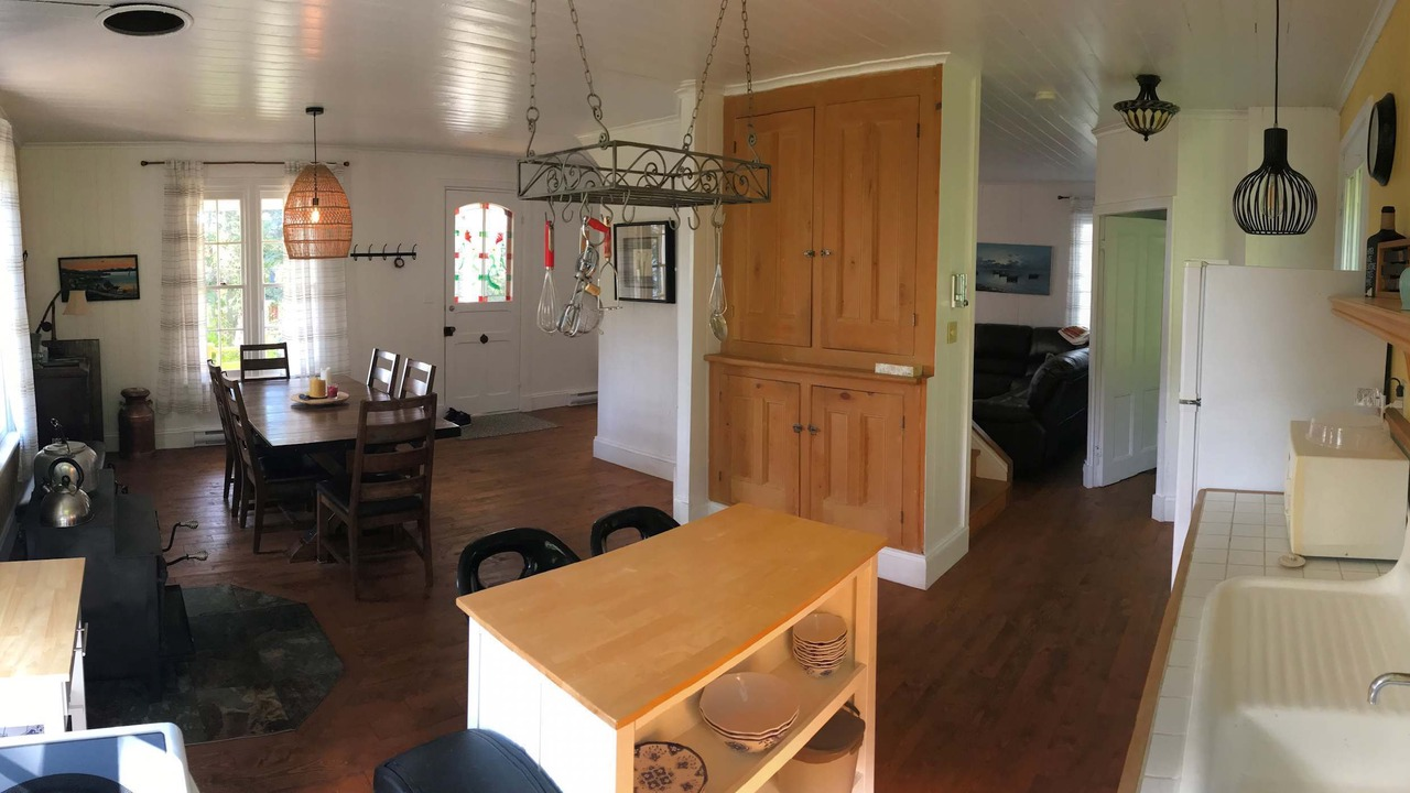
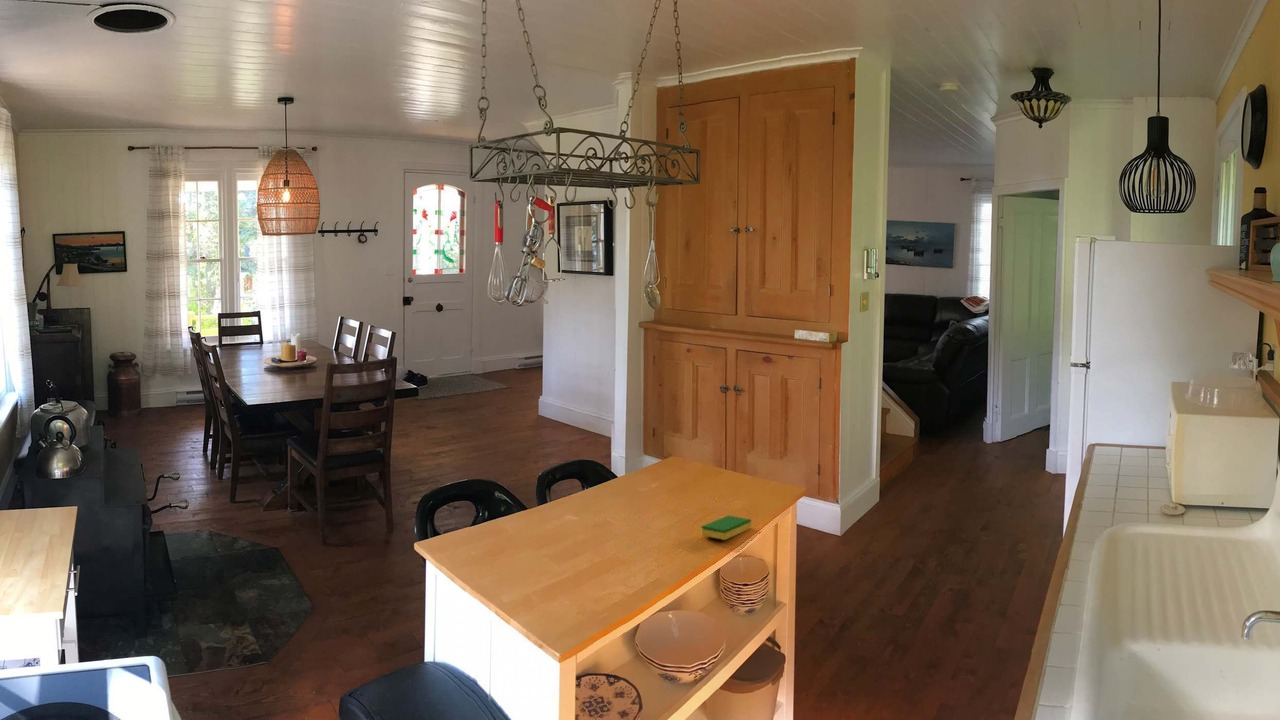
+ dish sponge [700,514,752,541]
